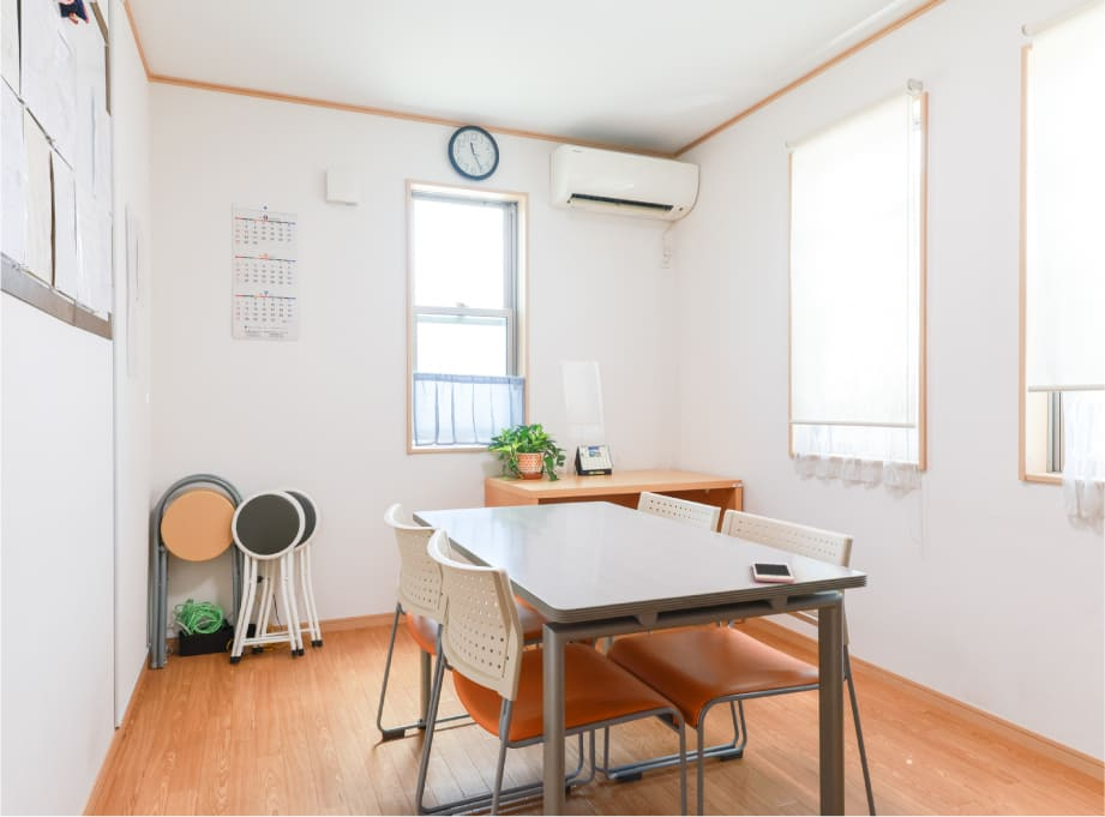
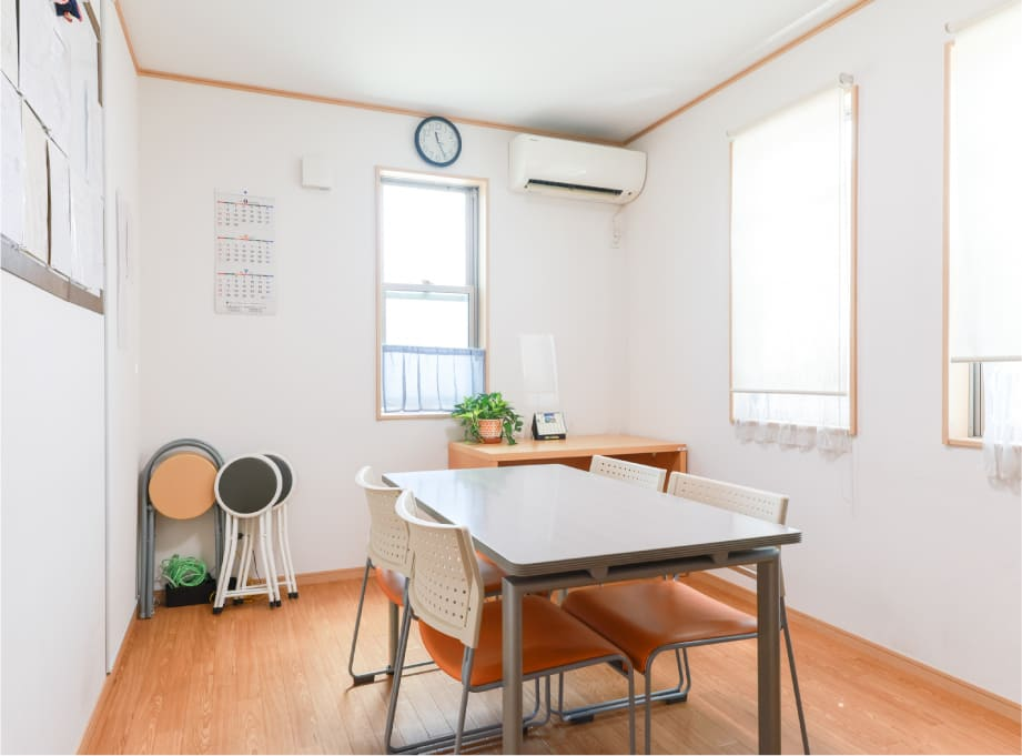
- cell phone [751,560,795,584]
